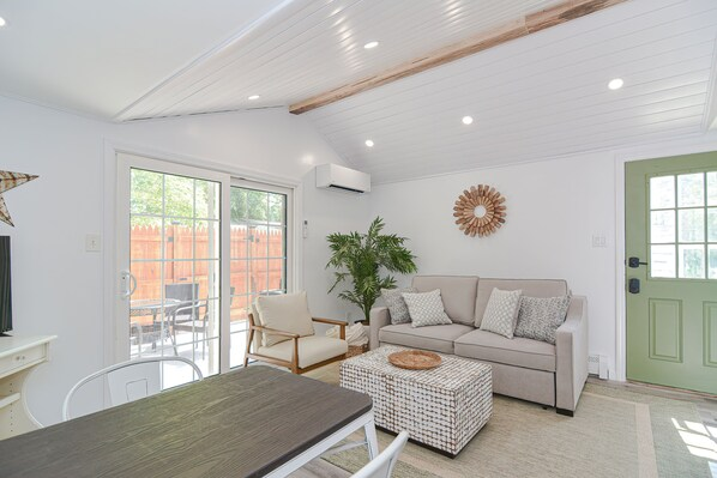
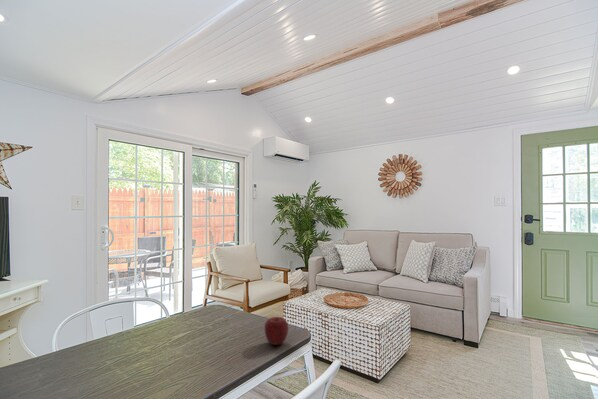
+ apple [264,316,289,346]
